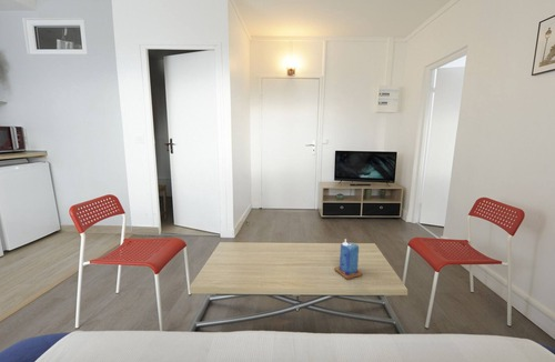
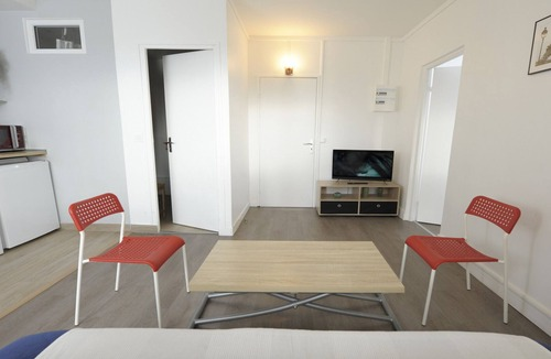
- candle [333,238,364,280]
